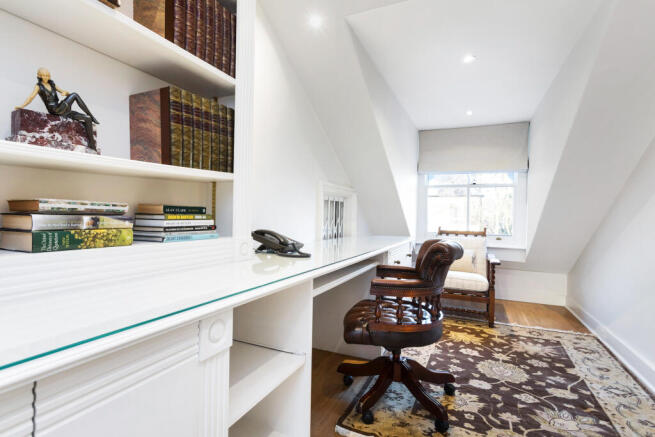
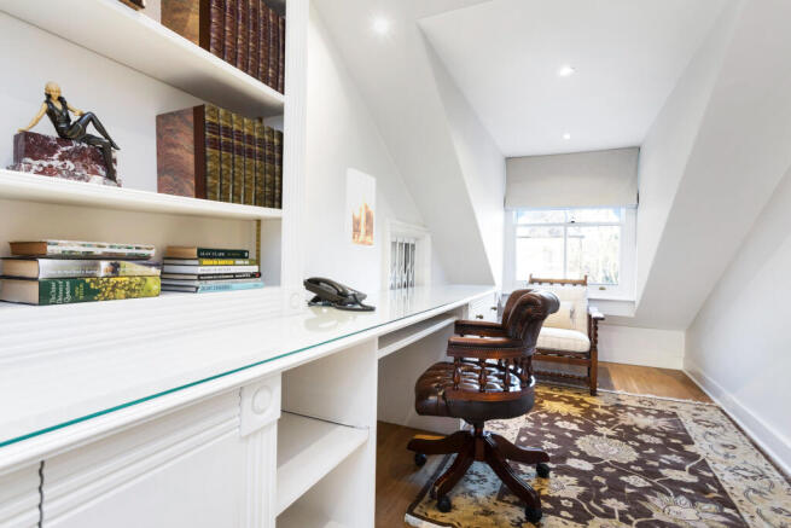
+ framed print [344,167,377,248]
